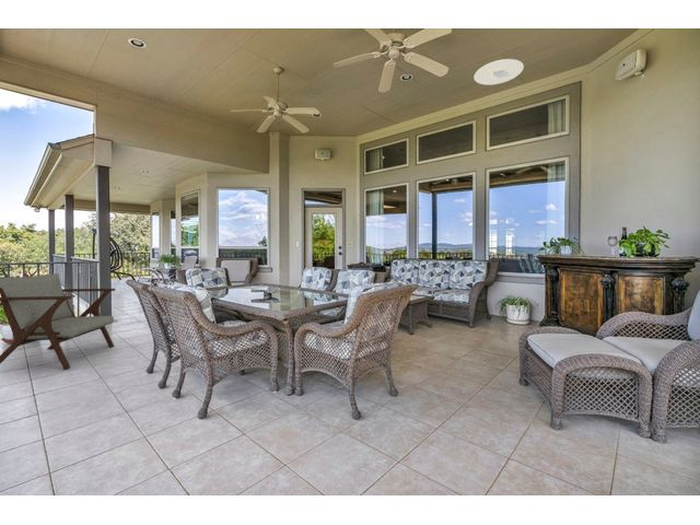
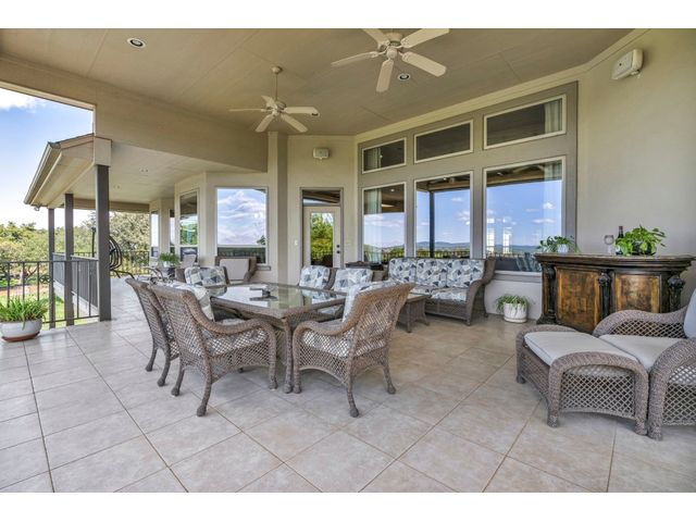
- lounge chair [0,272,116,370]
- ceiling light [472,58,525,86]
